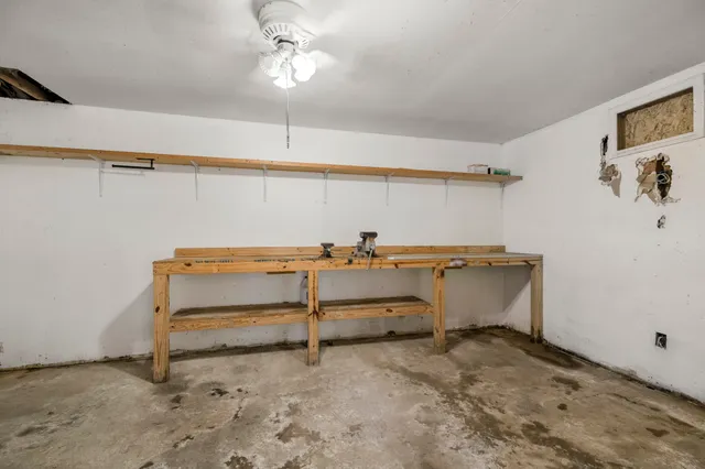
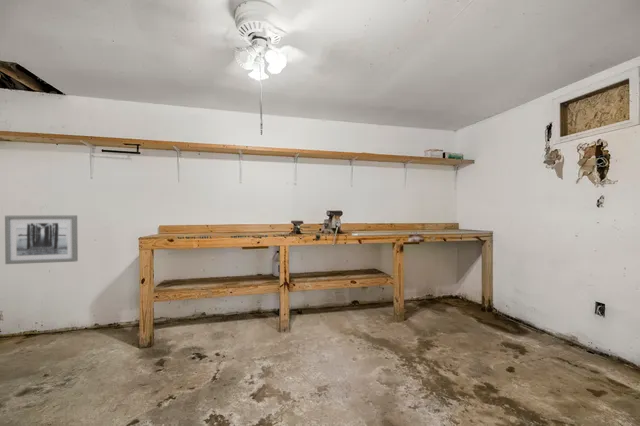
+ wall art [4,214,79,265]
